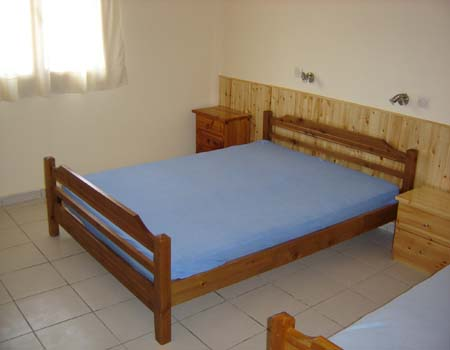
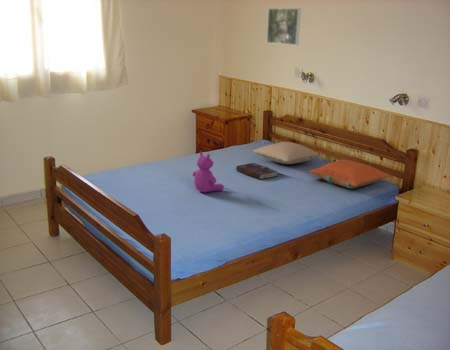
+ pillow [252,141,320,165]
+ book [235,162,279,180]
+ stuffed bear [191,151,225,194]
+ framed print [266,7,302,46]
+ pillow [308,159,391,189]
